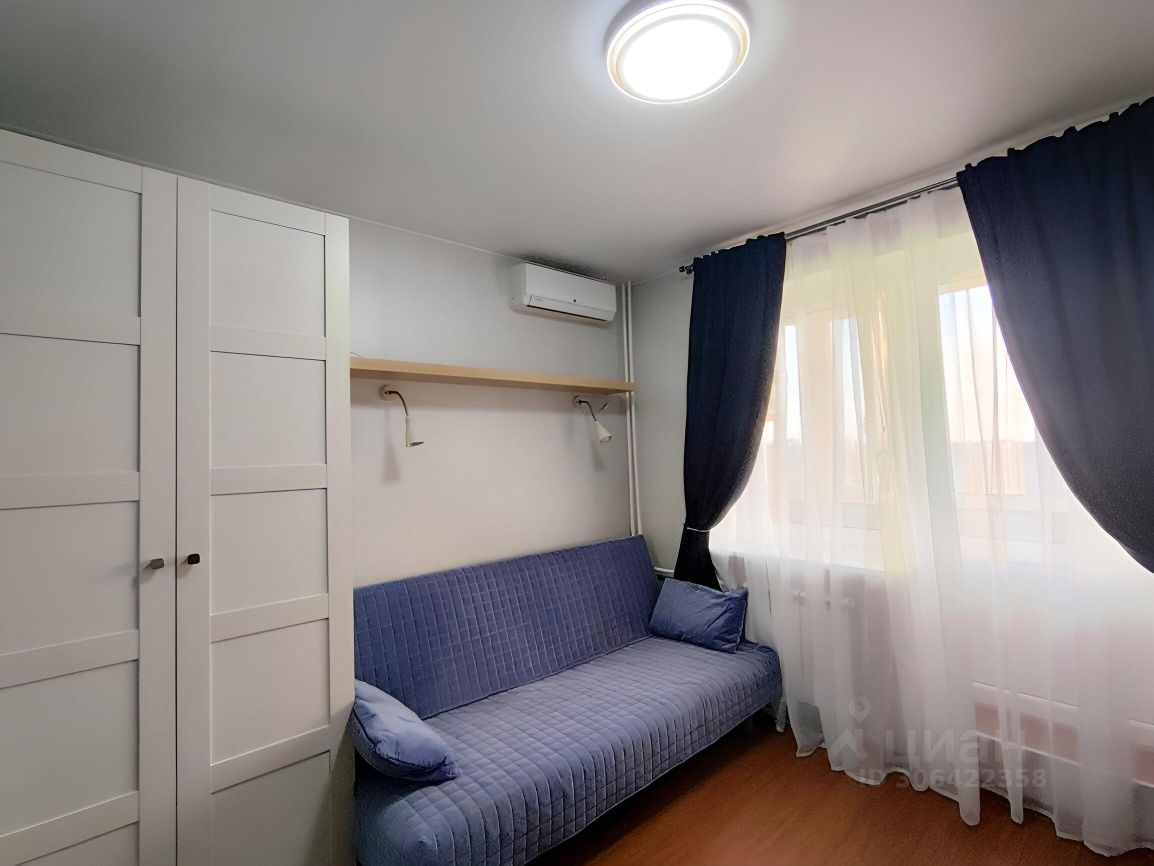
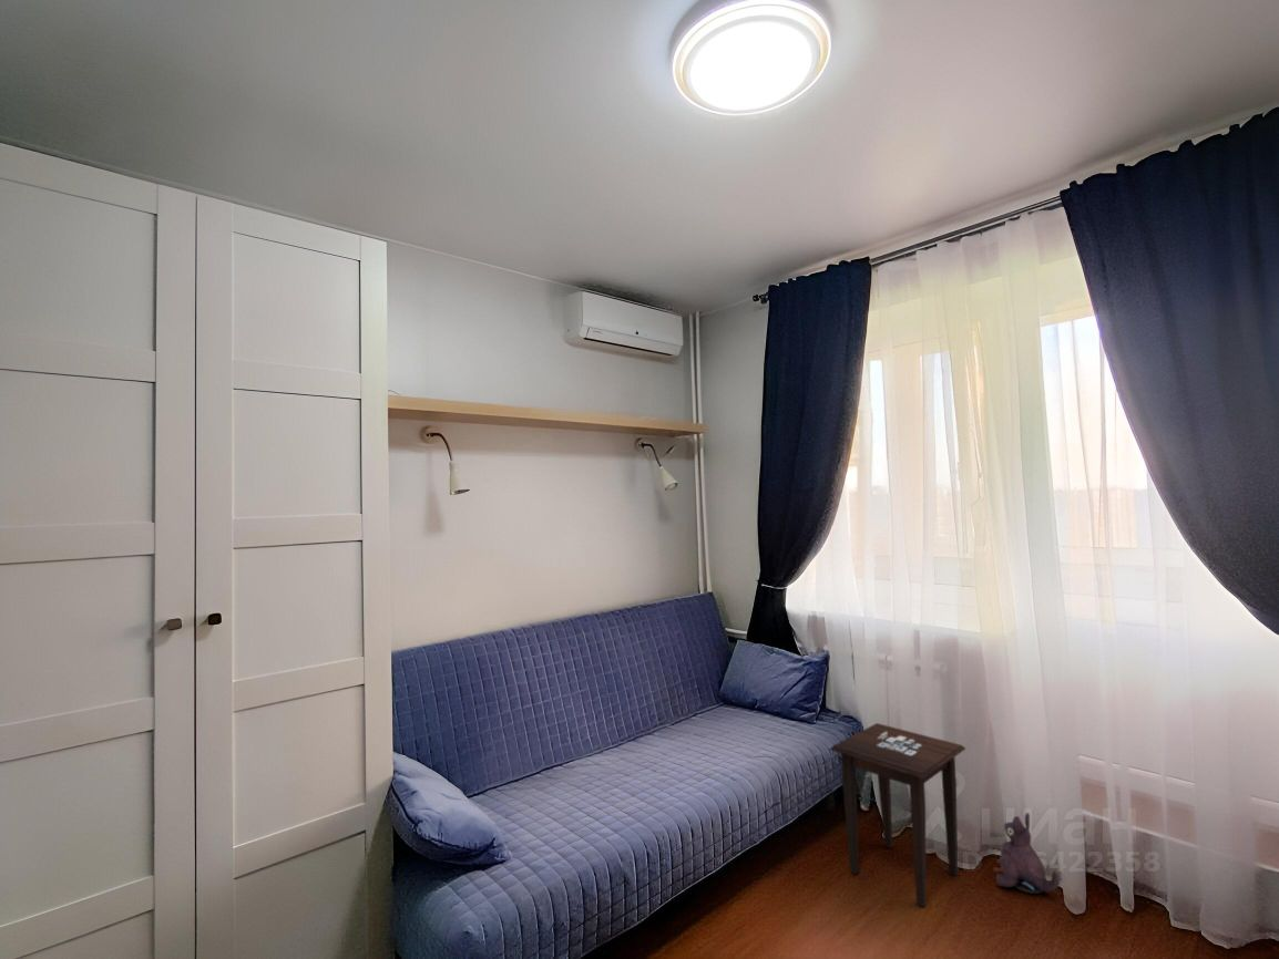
+ side table [829,722,966,908]
+ plush toy [995,812,1061,895]
